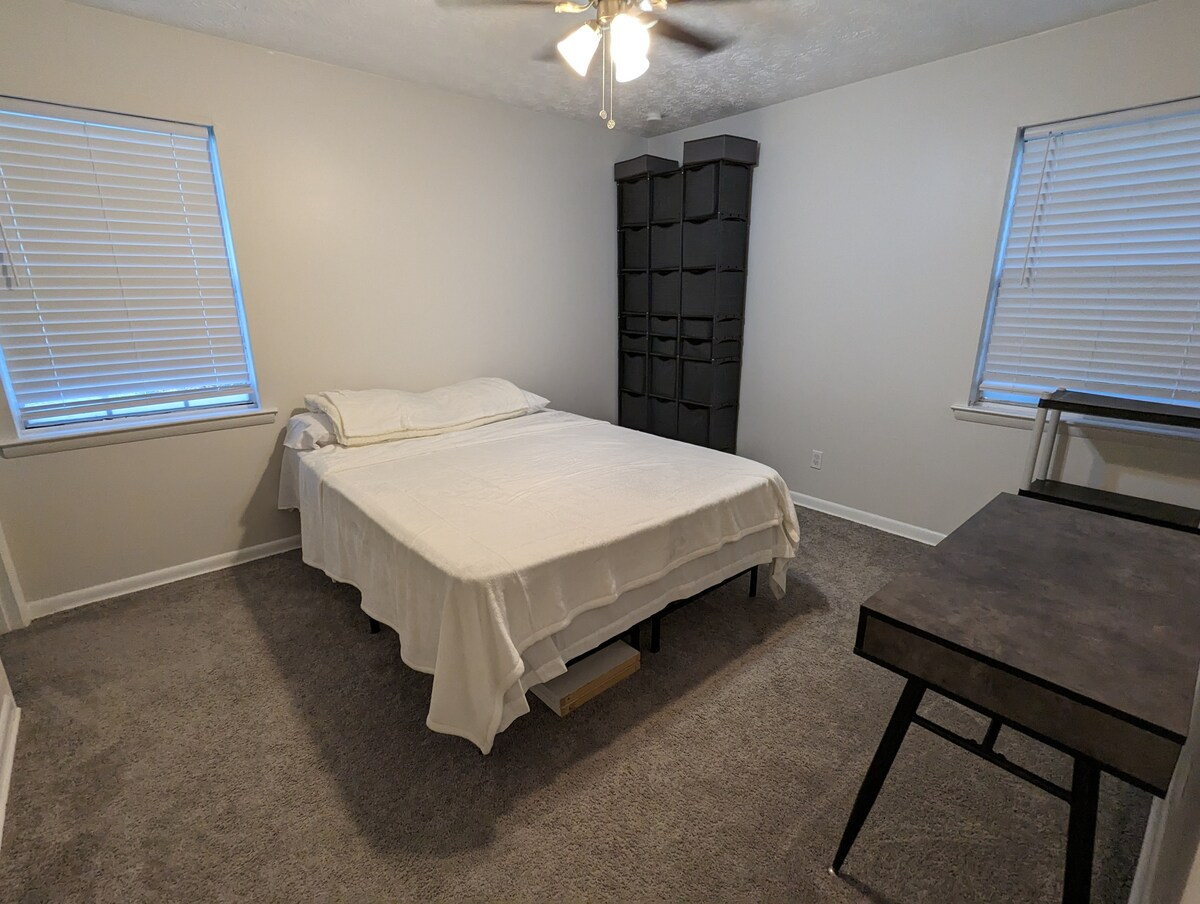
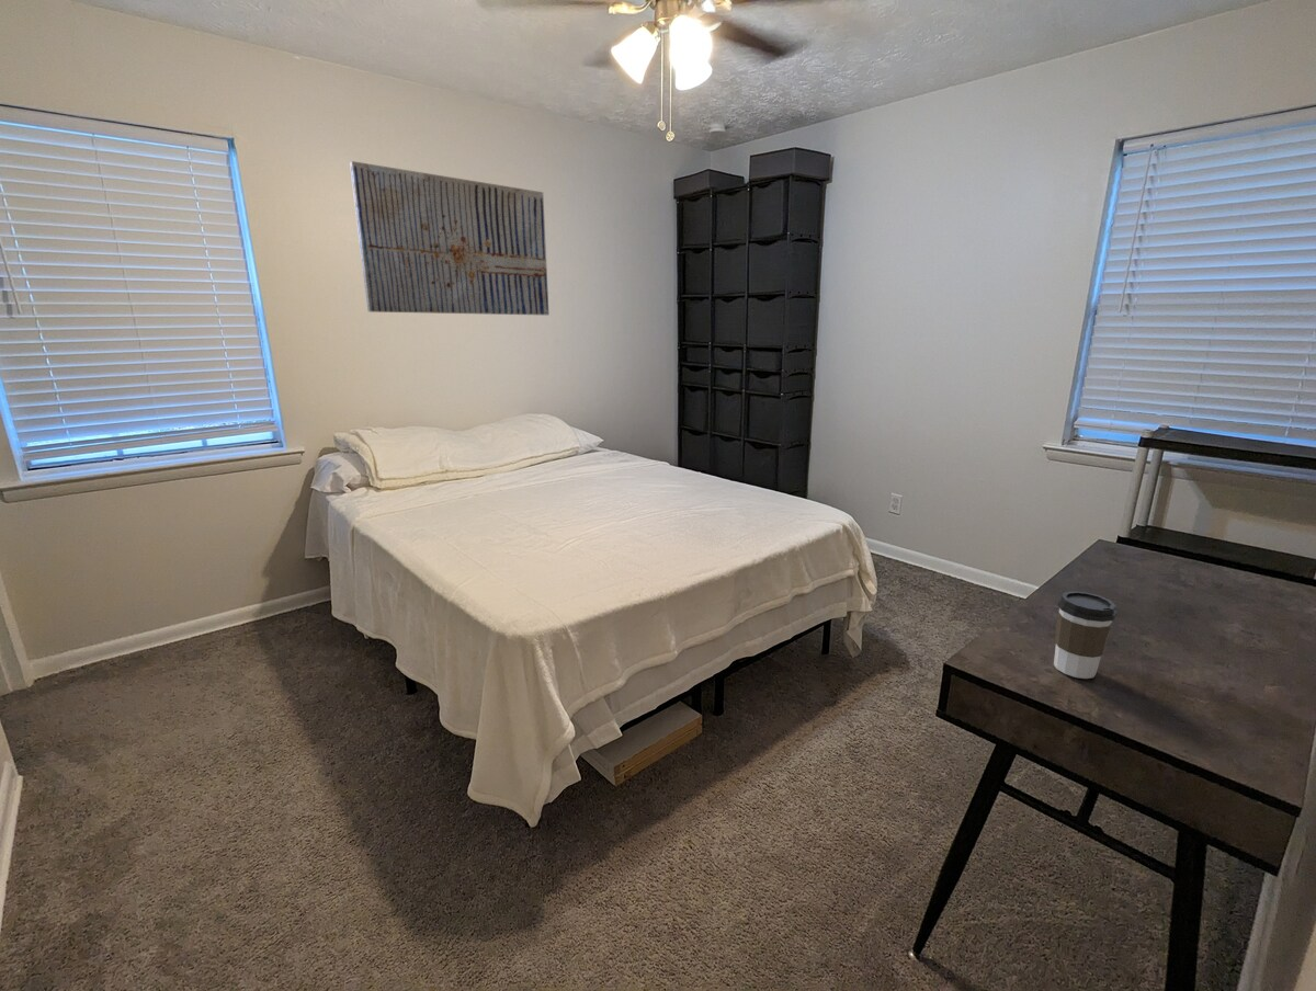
+ wall art [349,160,549,316]
+ coffee cup [1053,590,1118,680]
